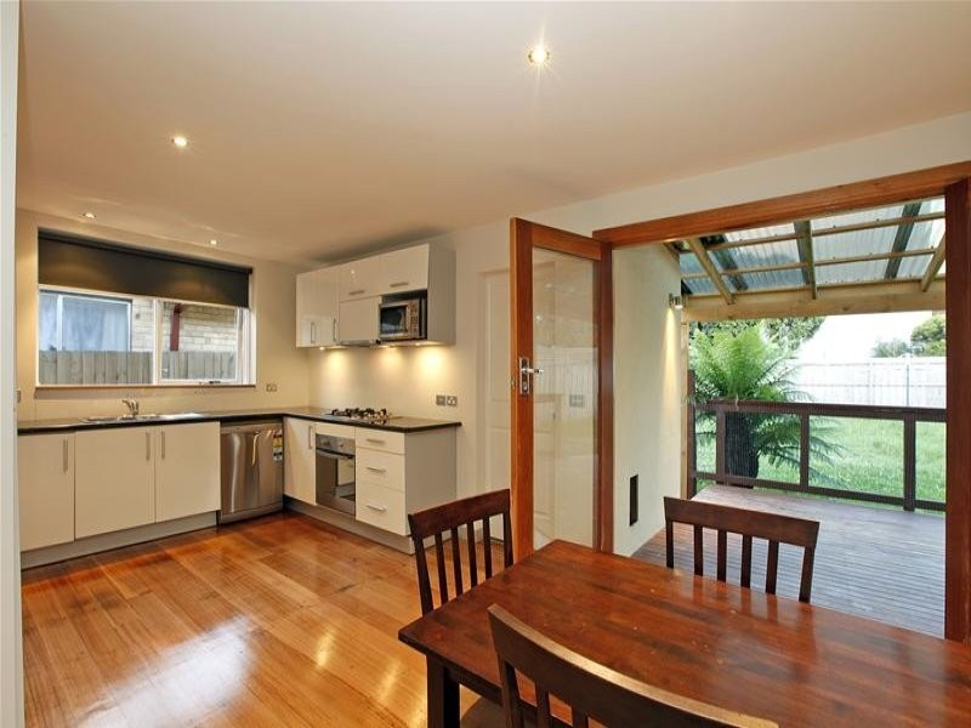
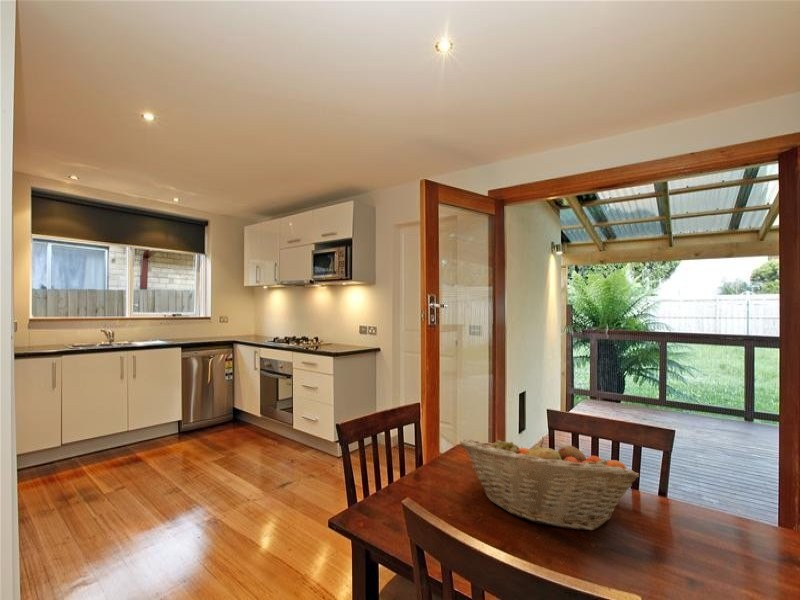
+ fruit basket [459,436,640,531]
